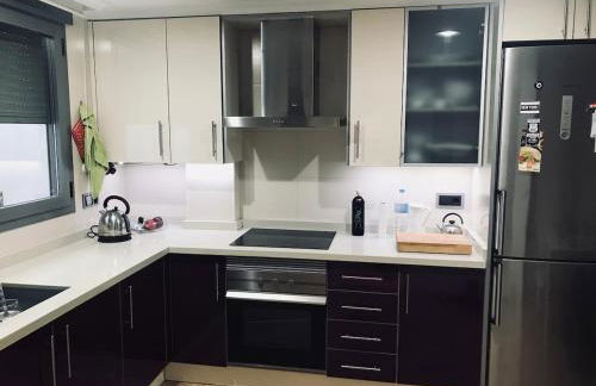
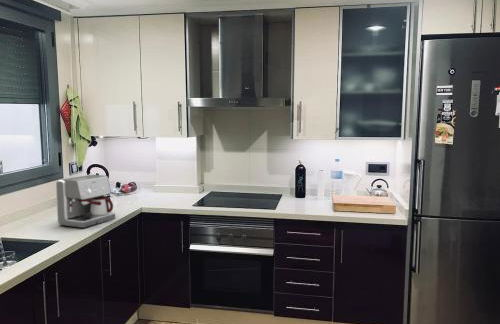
+ coffee maker [55,174,116,229]
